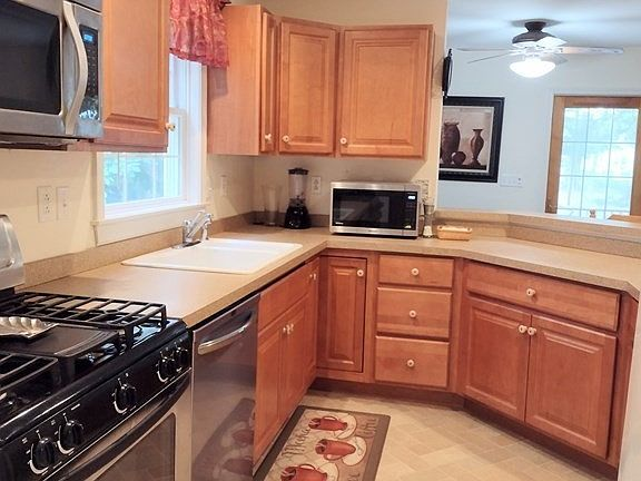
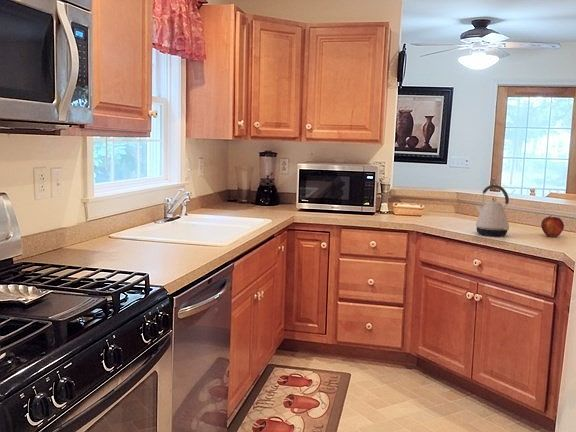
+ kettle [475,184,510,237]
+ fruit [540,215,565,237]
